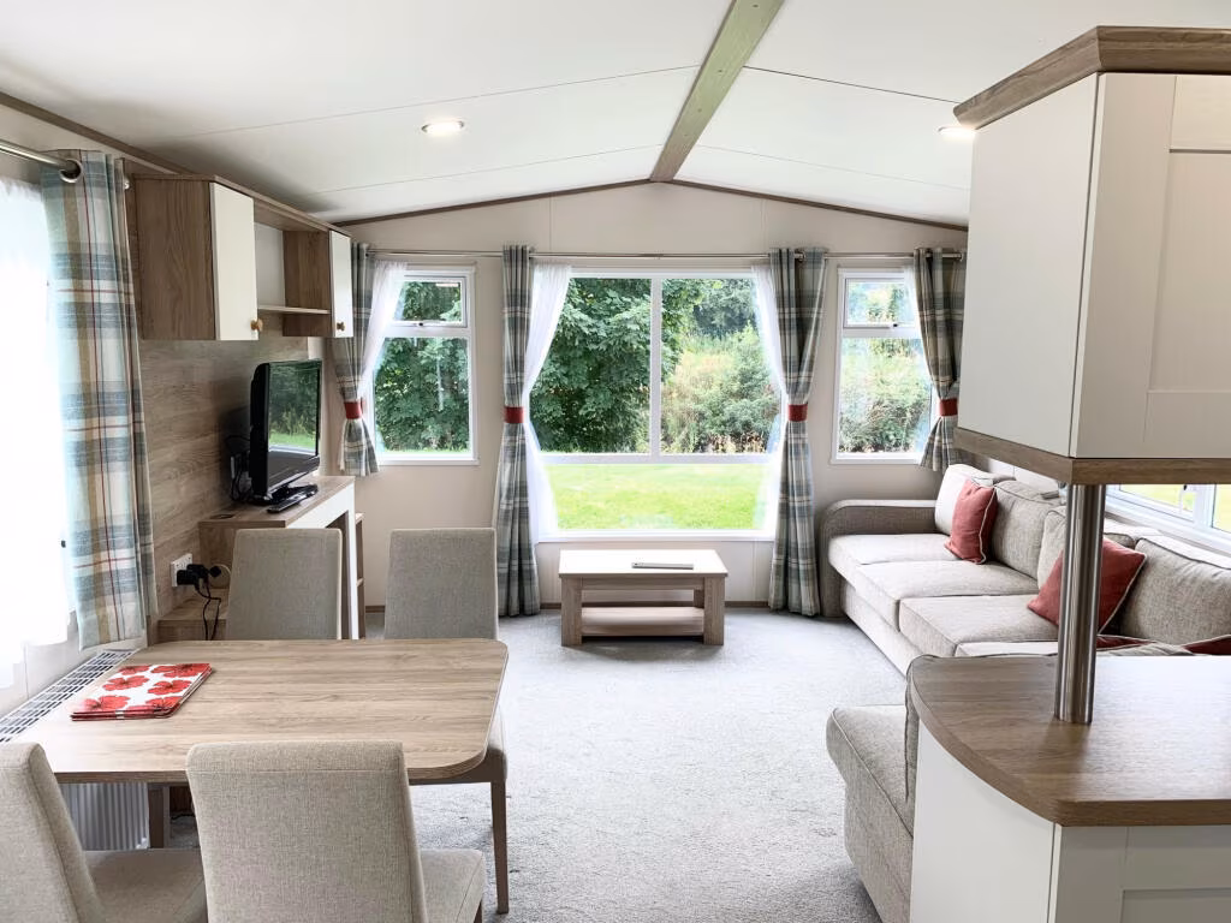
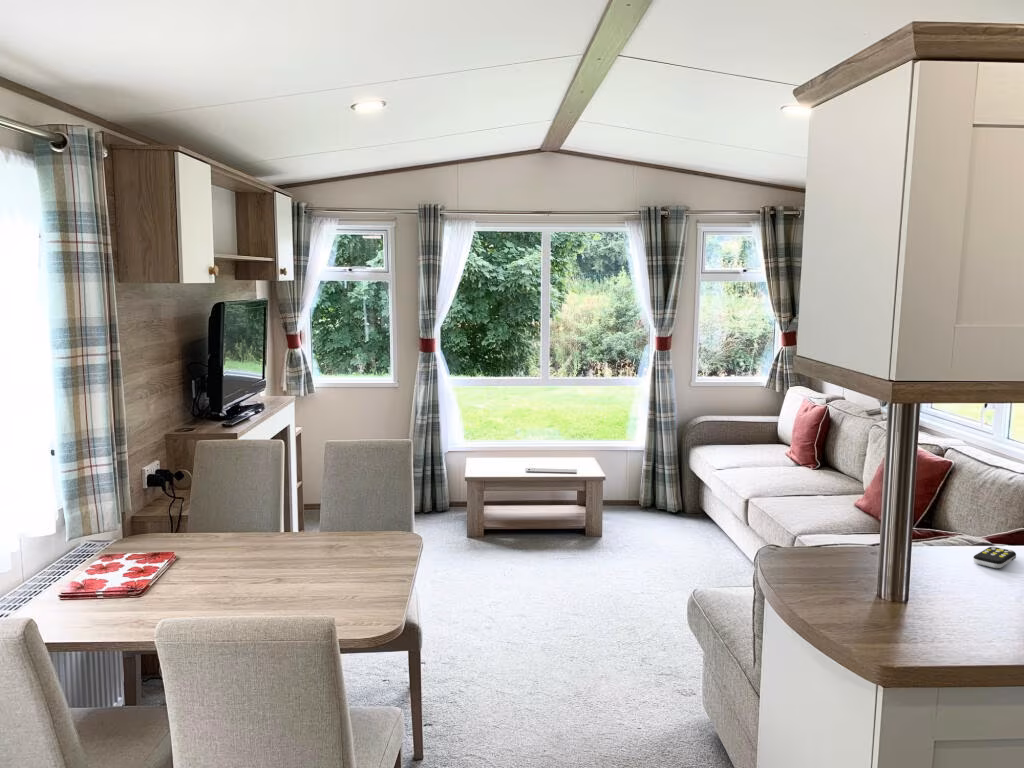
+ remote control [972,545,1017,569]
